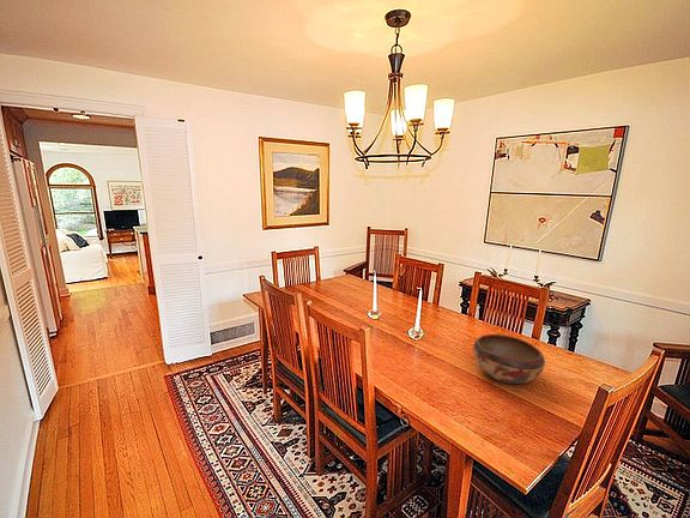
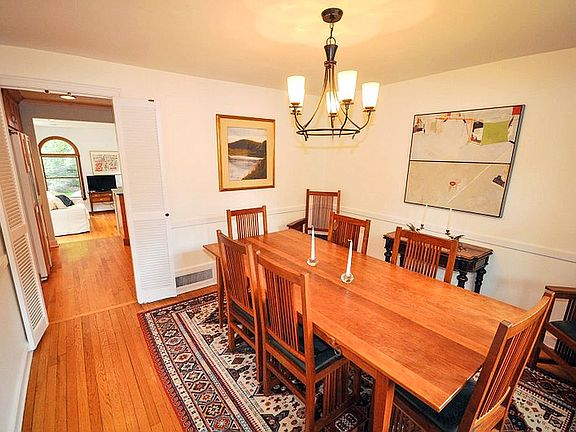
- decorative bowl [472,333,546,385]
